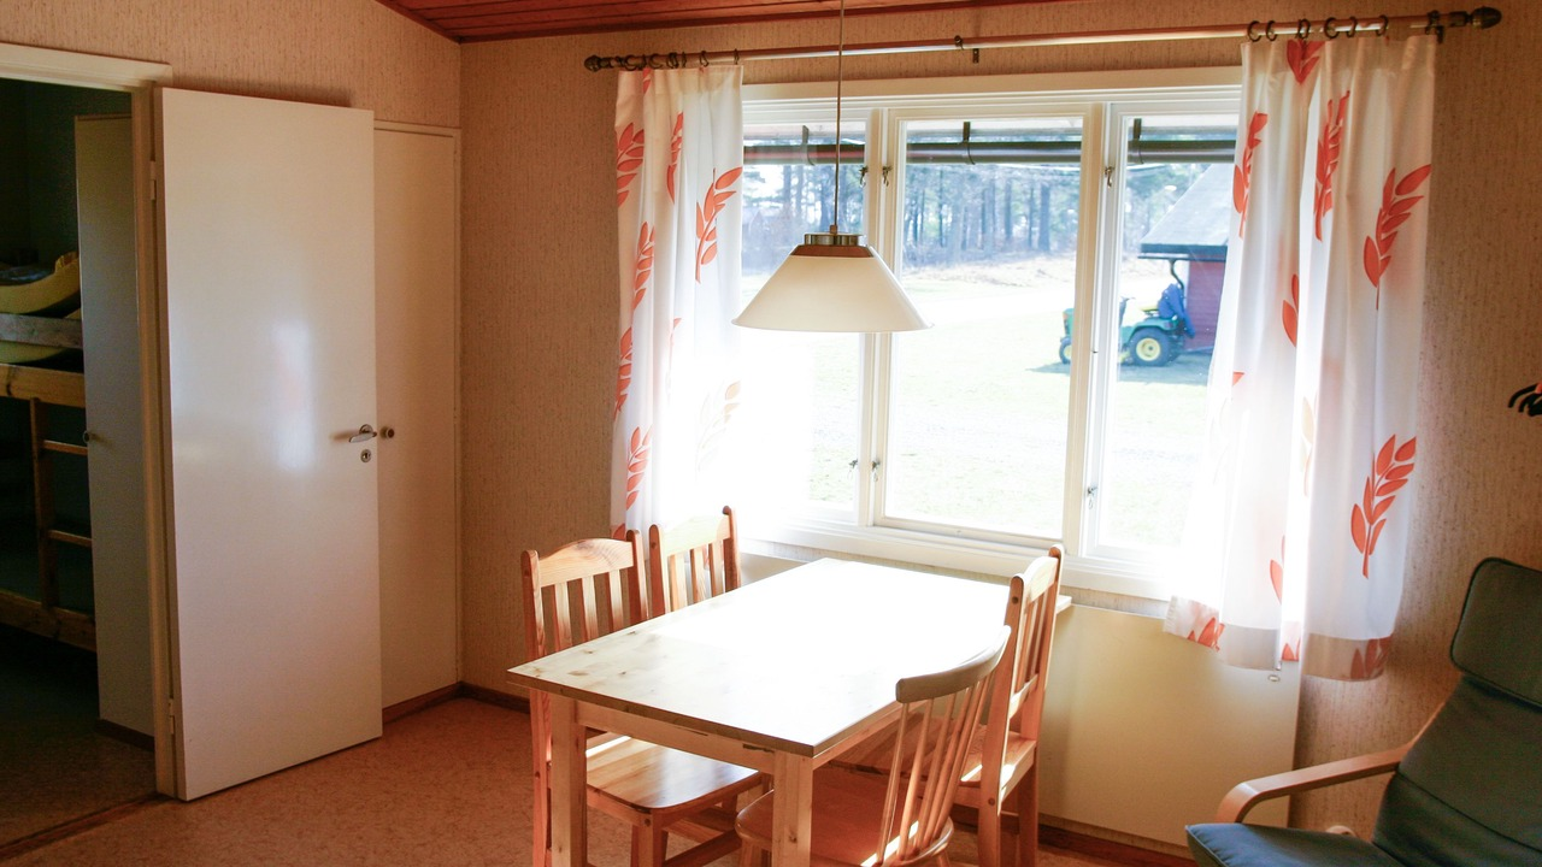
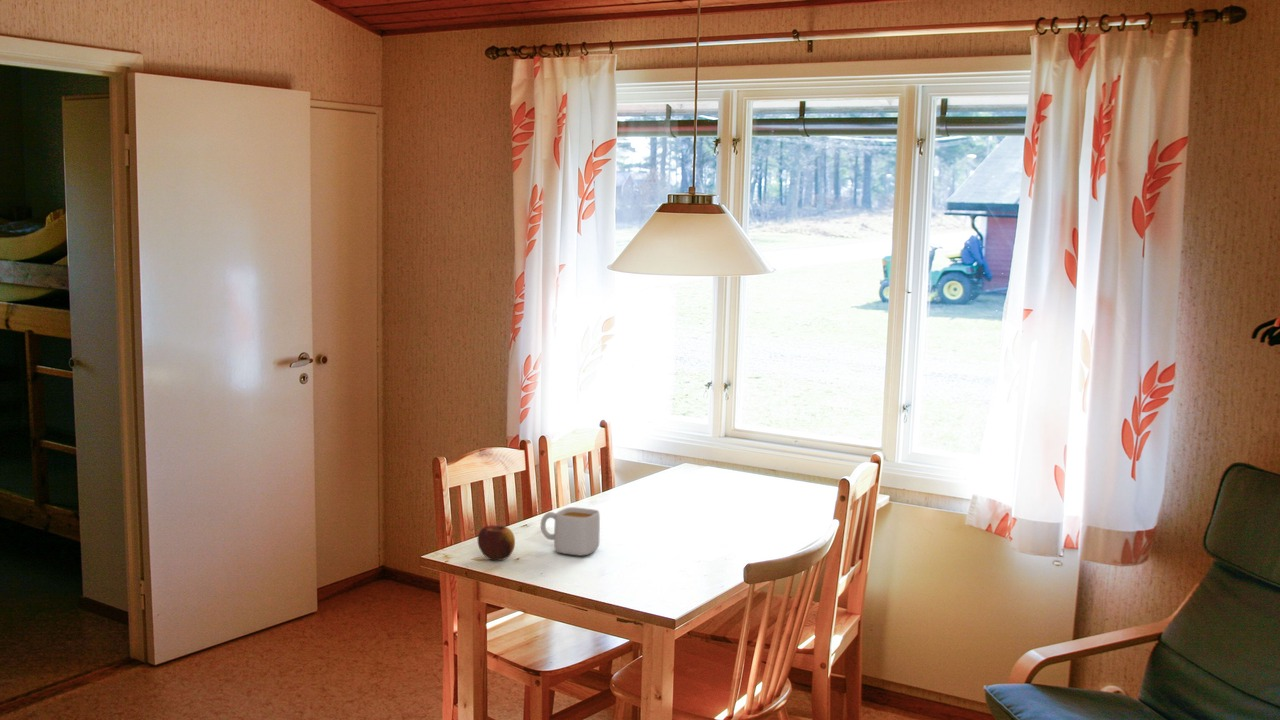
+ apple [477,524,516,561]
+ mug [540,506,601,556]
